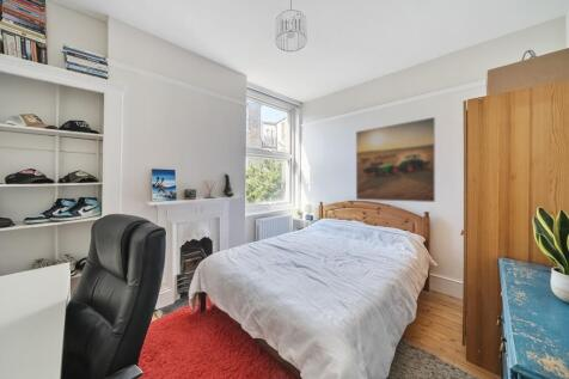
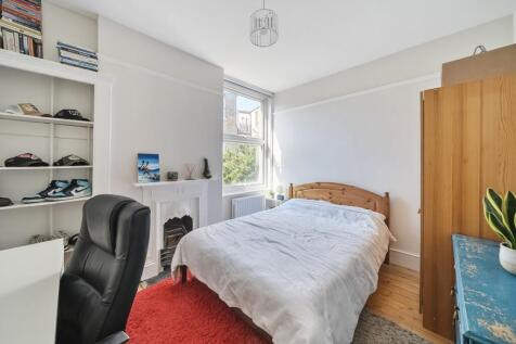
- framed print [355,116,436,203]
